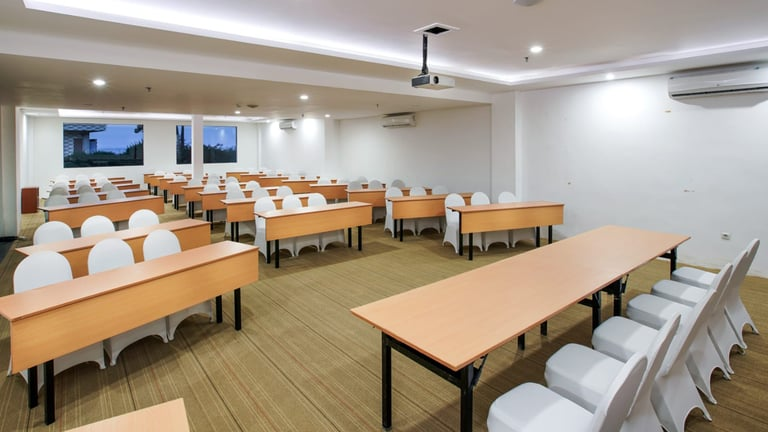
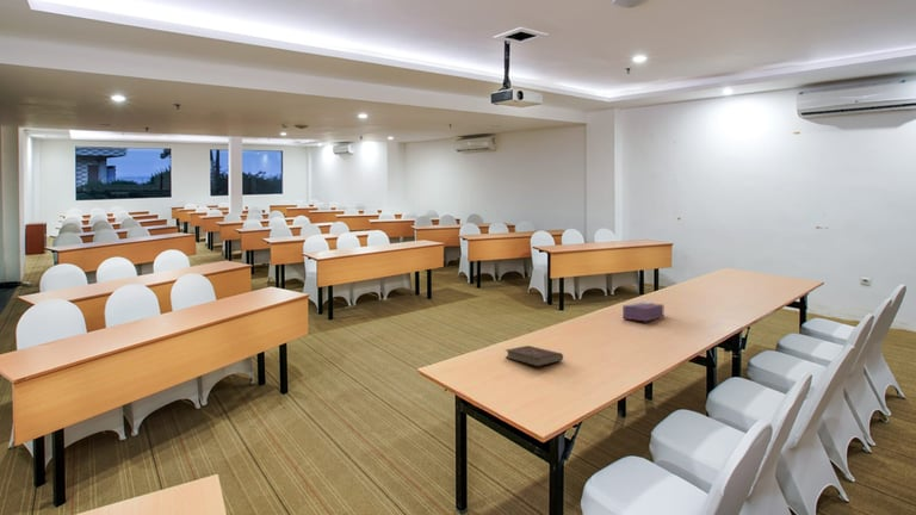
+ tissue box [621,300,666,322]
+ book [505,345,564,367]
